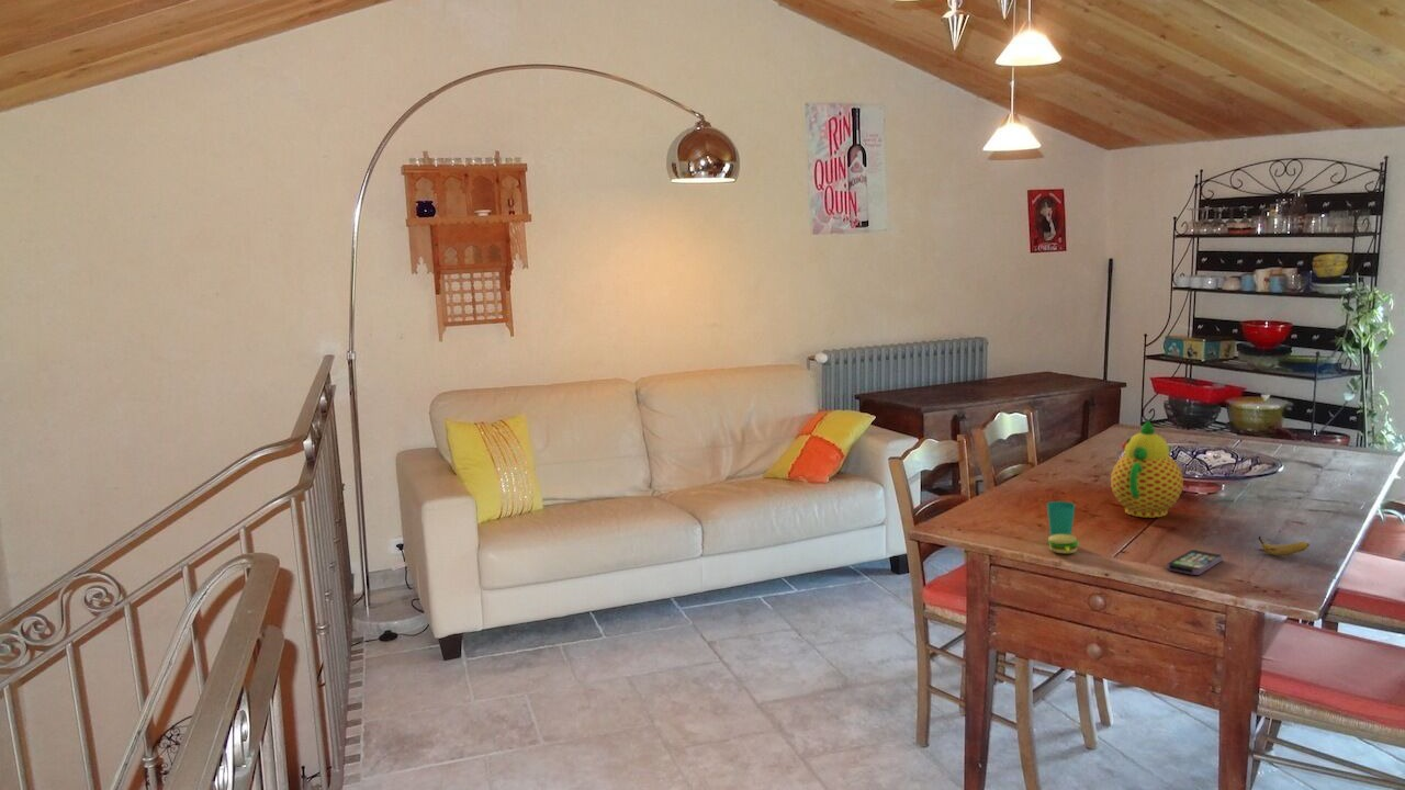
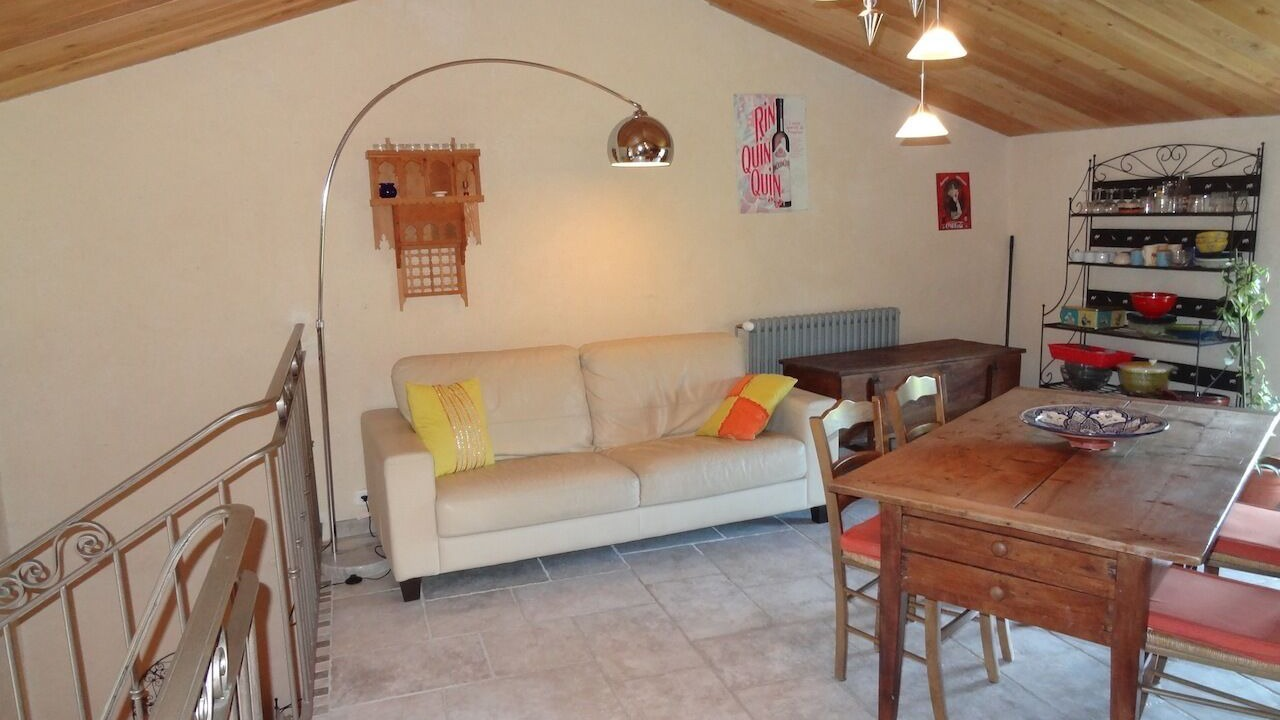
- teapot [1110,418,1184,518]
- cup [1045,500,1080,554]
- smartphone [1166,549,1224,576]
- banana [1258,535,1310,556]
